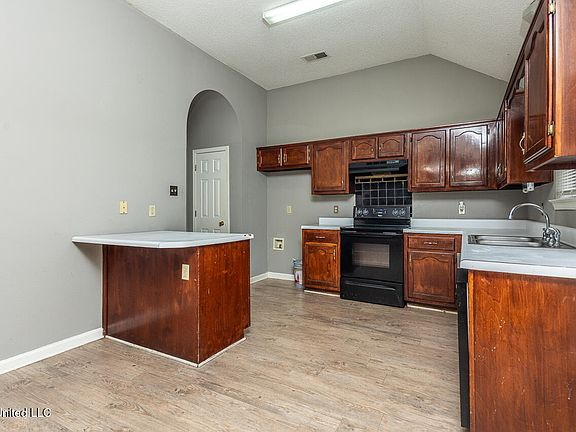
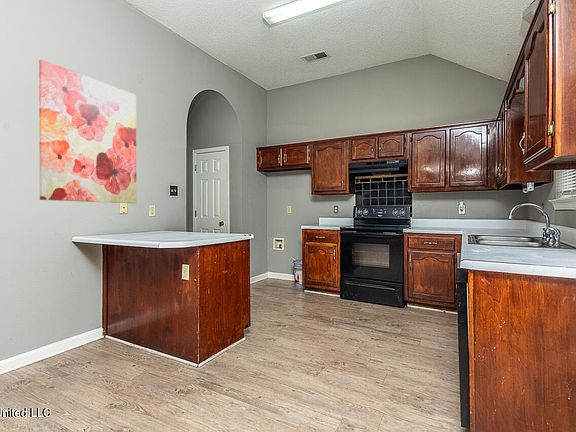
+ wall art [38,58,138,204]
